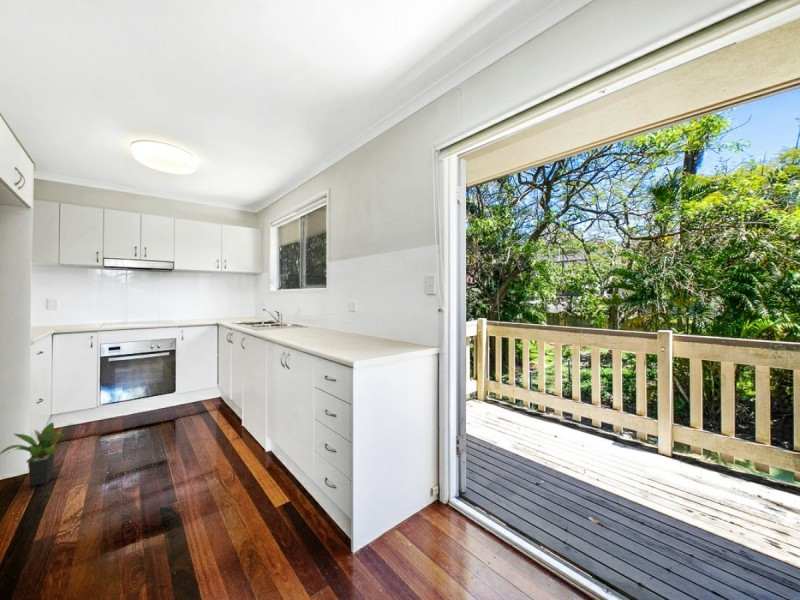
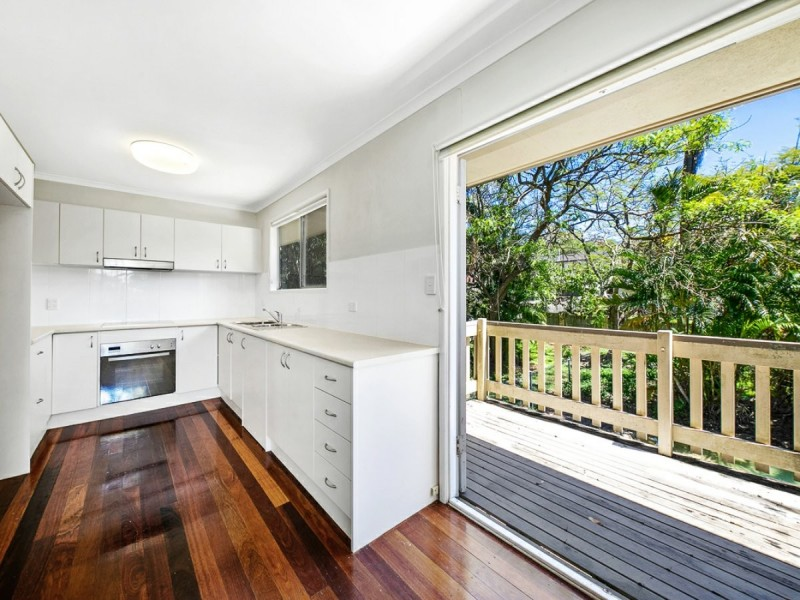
- potted plant [0,421,76,487]
